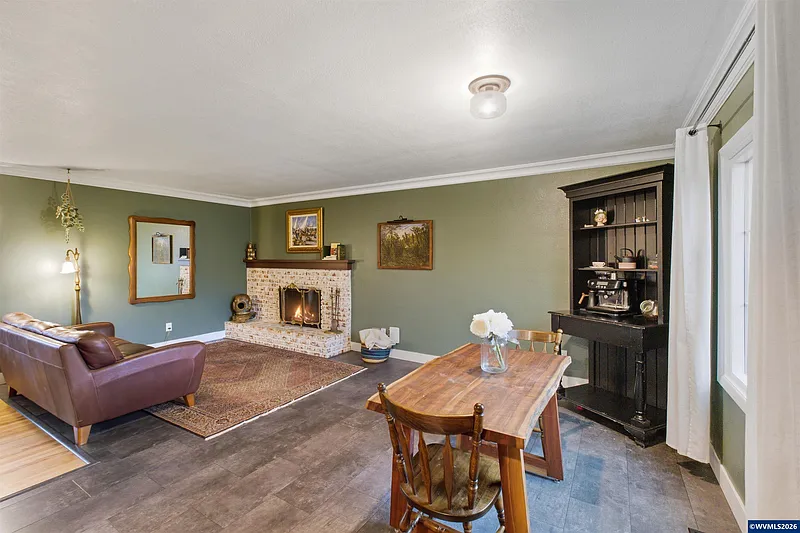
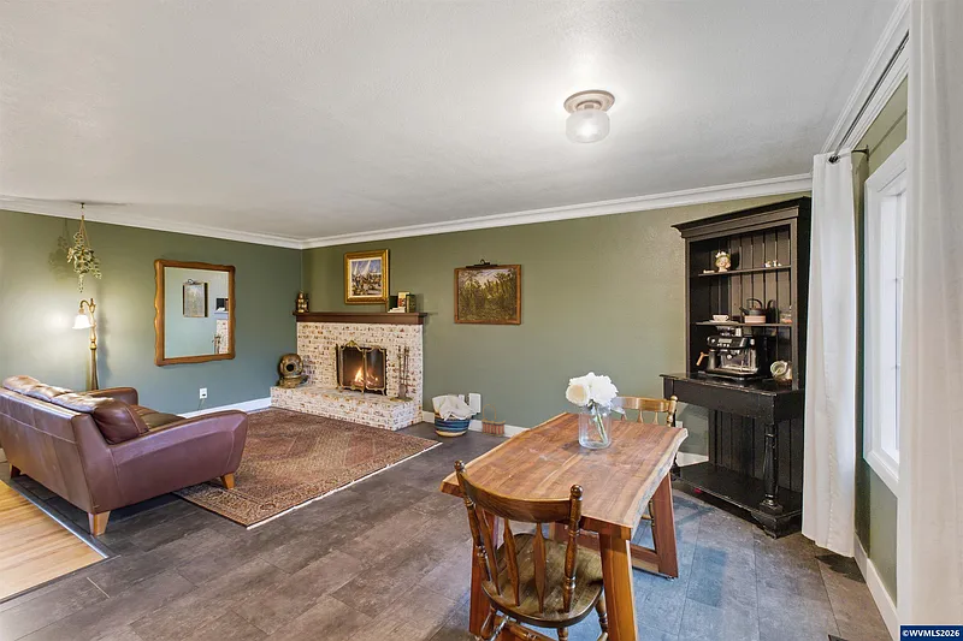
+ basket [480,403,507,438]
